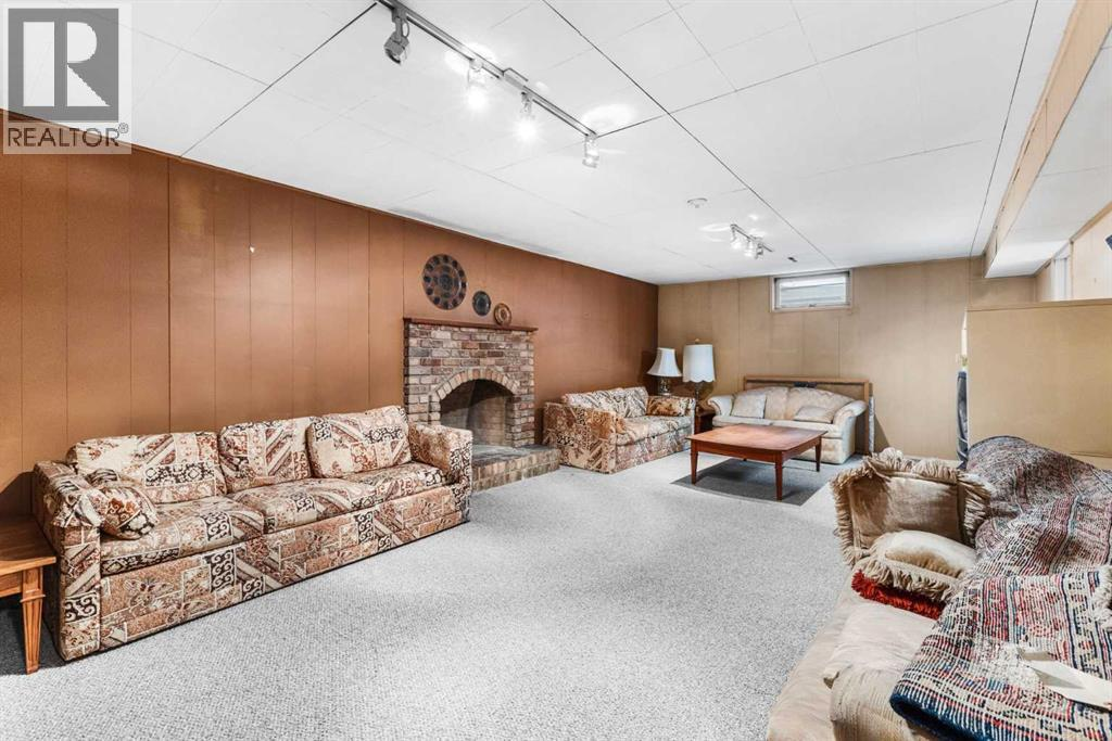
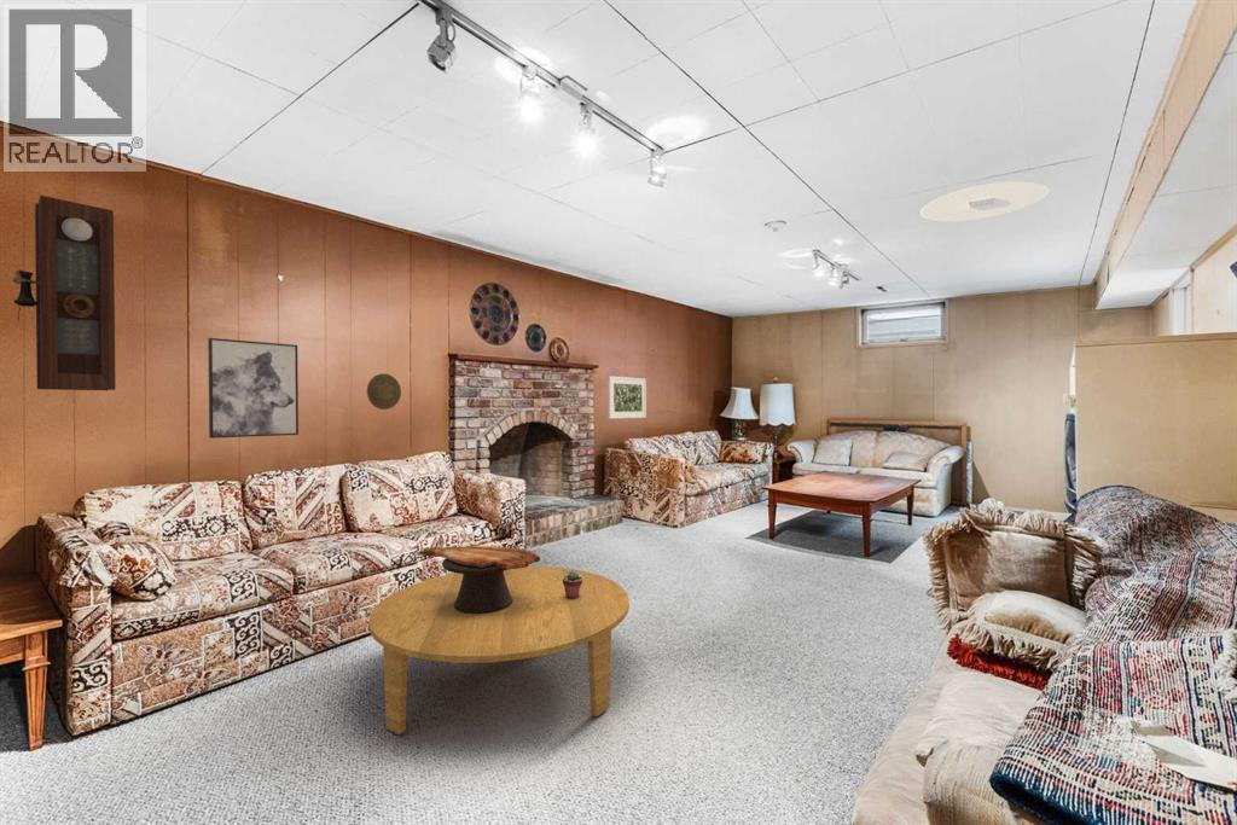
+ decorative plate [366,372,402,411]
+ potted succulent [563,569,582,599]
+ pendulum clock [12,194,116,391]
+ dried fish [418,545,541,614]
+ wall art [207,337,300,440]
+ ceiling light [919,180,1051,223]
+ coffee table [367,565,631,736]
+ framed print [606,374,647,420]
